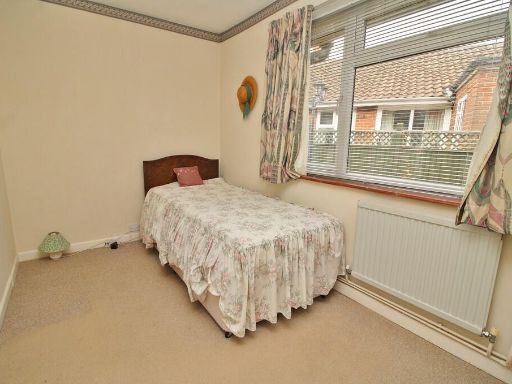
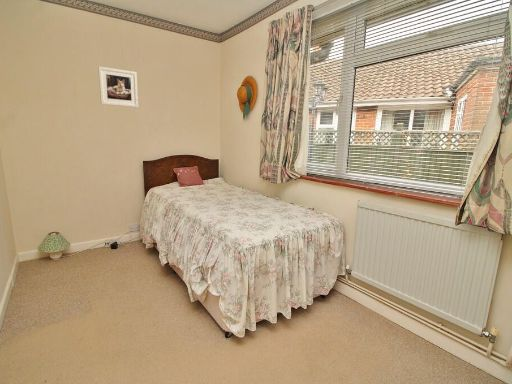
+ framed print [97,66,139,108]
